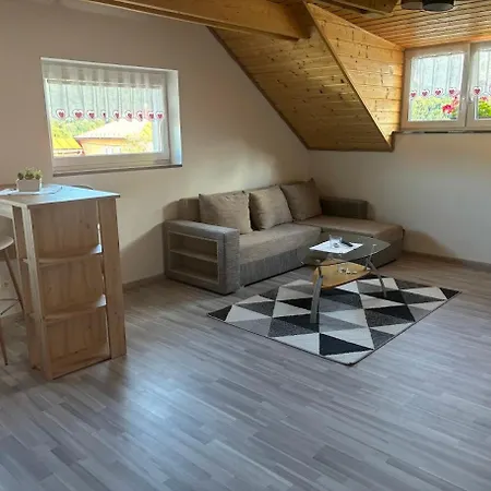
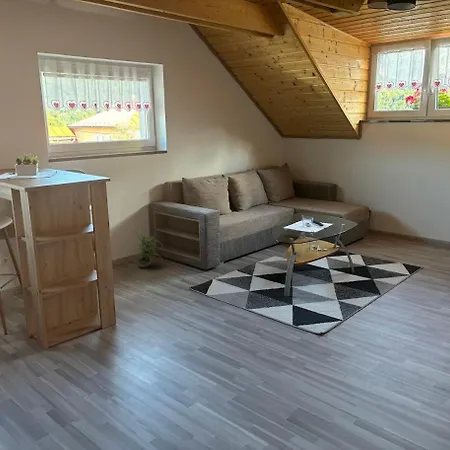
+ potted plant [129,228,164,268]
